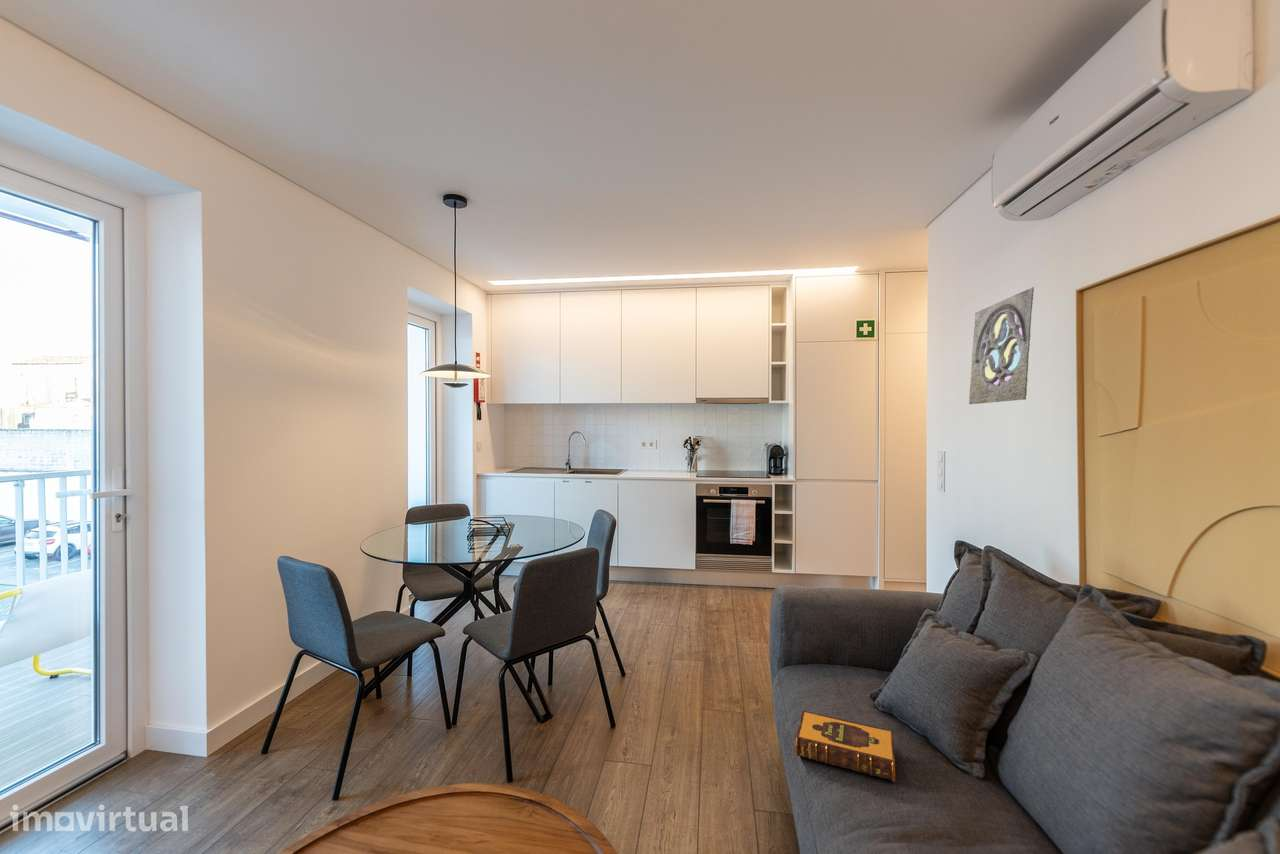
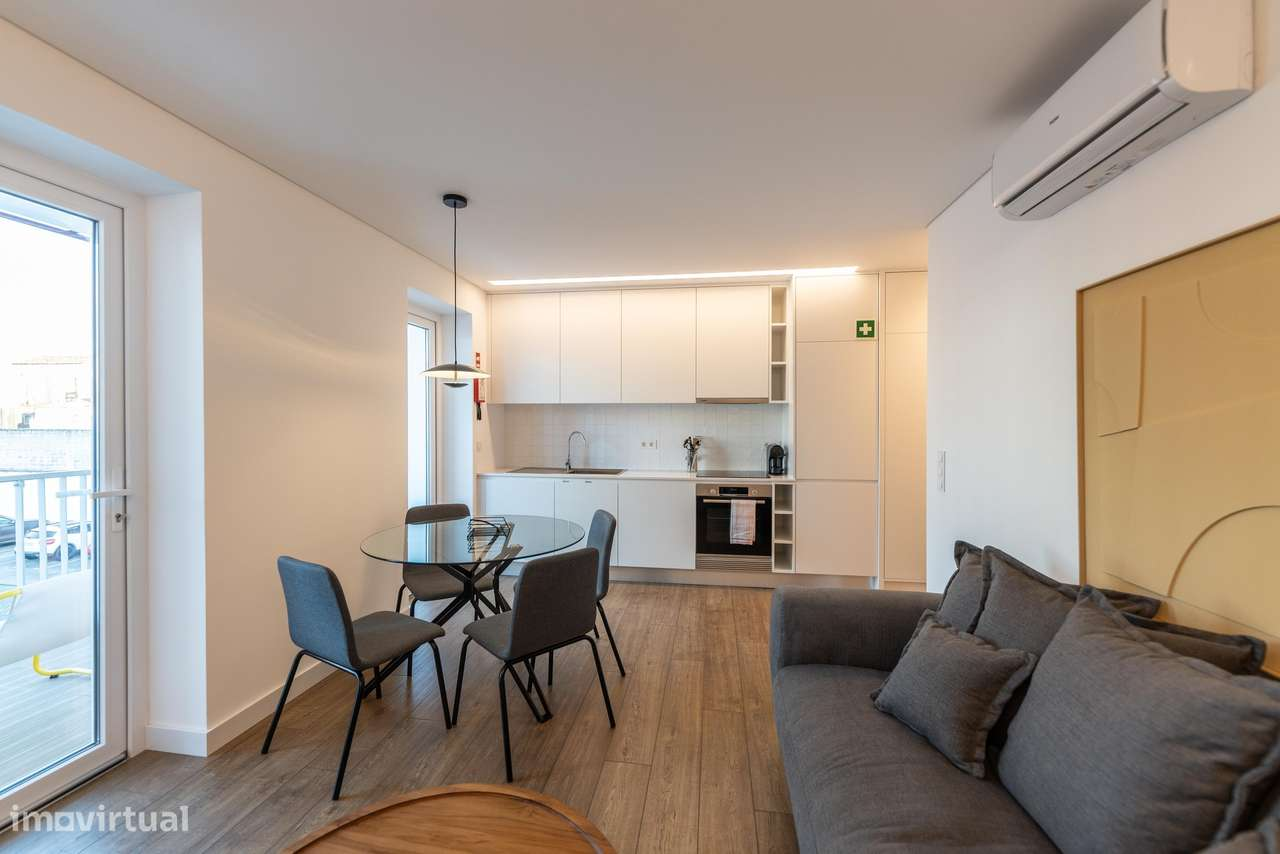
- wall ornament [968,286,1035,405]
- hardback book [794,710,896,783]
